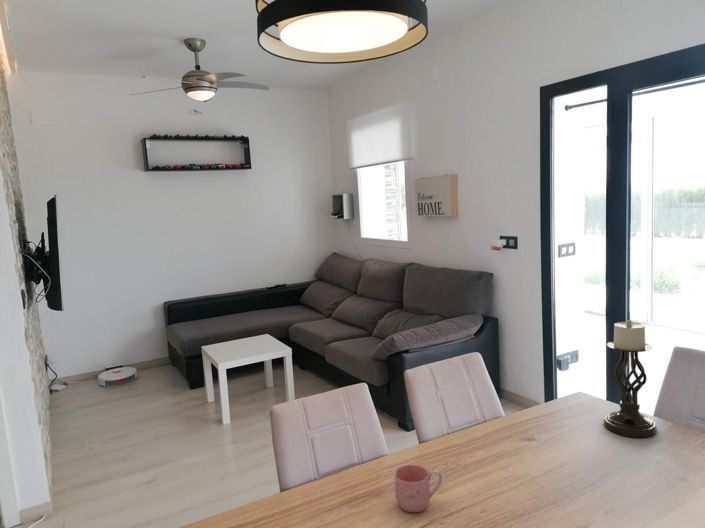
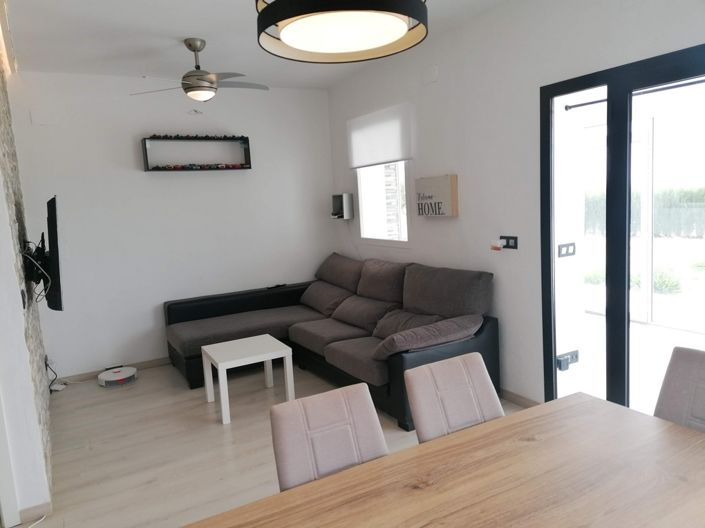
- mug [394,464,443,513]
- candle holder [603,319,658,438]
